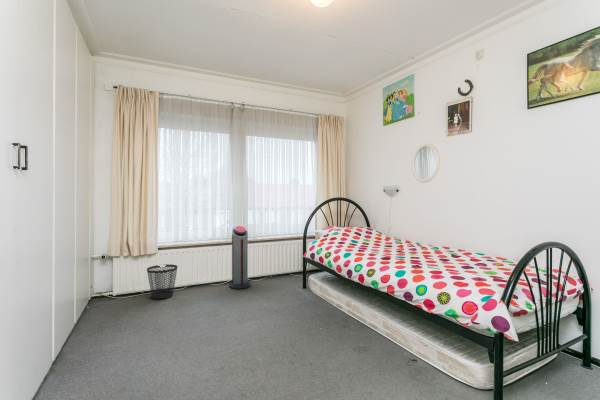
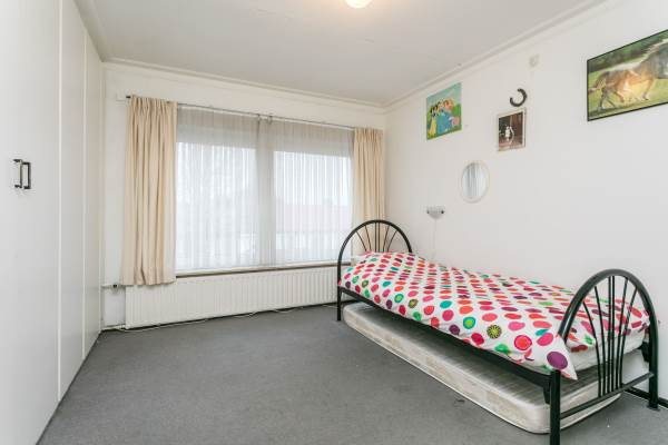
- wastebasket [146,264,179,300]
- air purifier [228,225,252,290]
